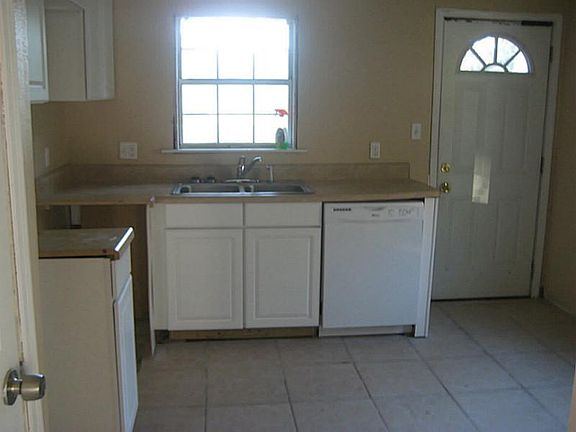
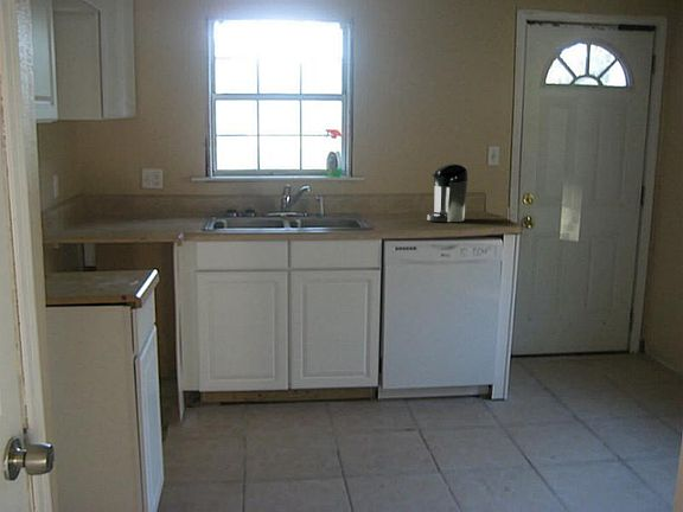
+ coffee maker [427,162,468,223]
